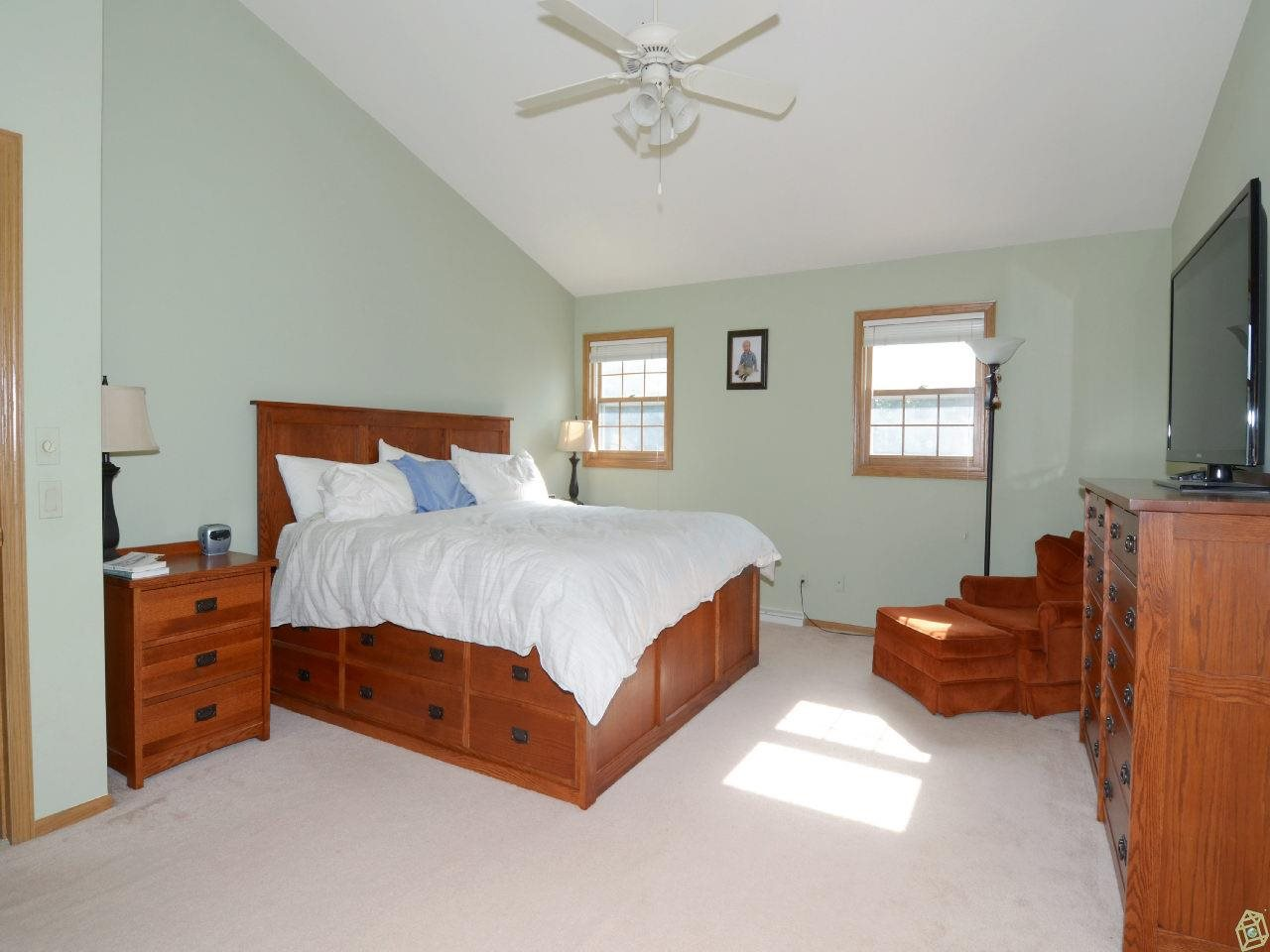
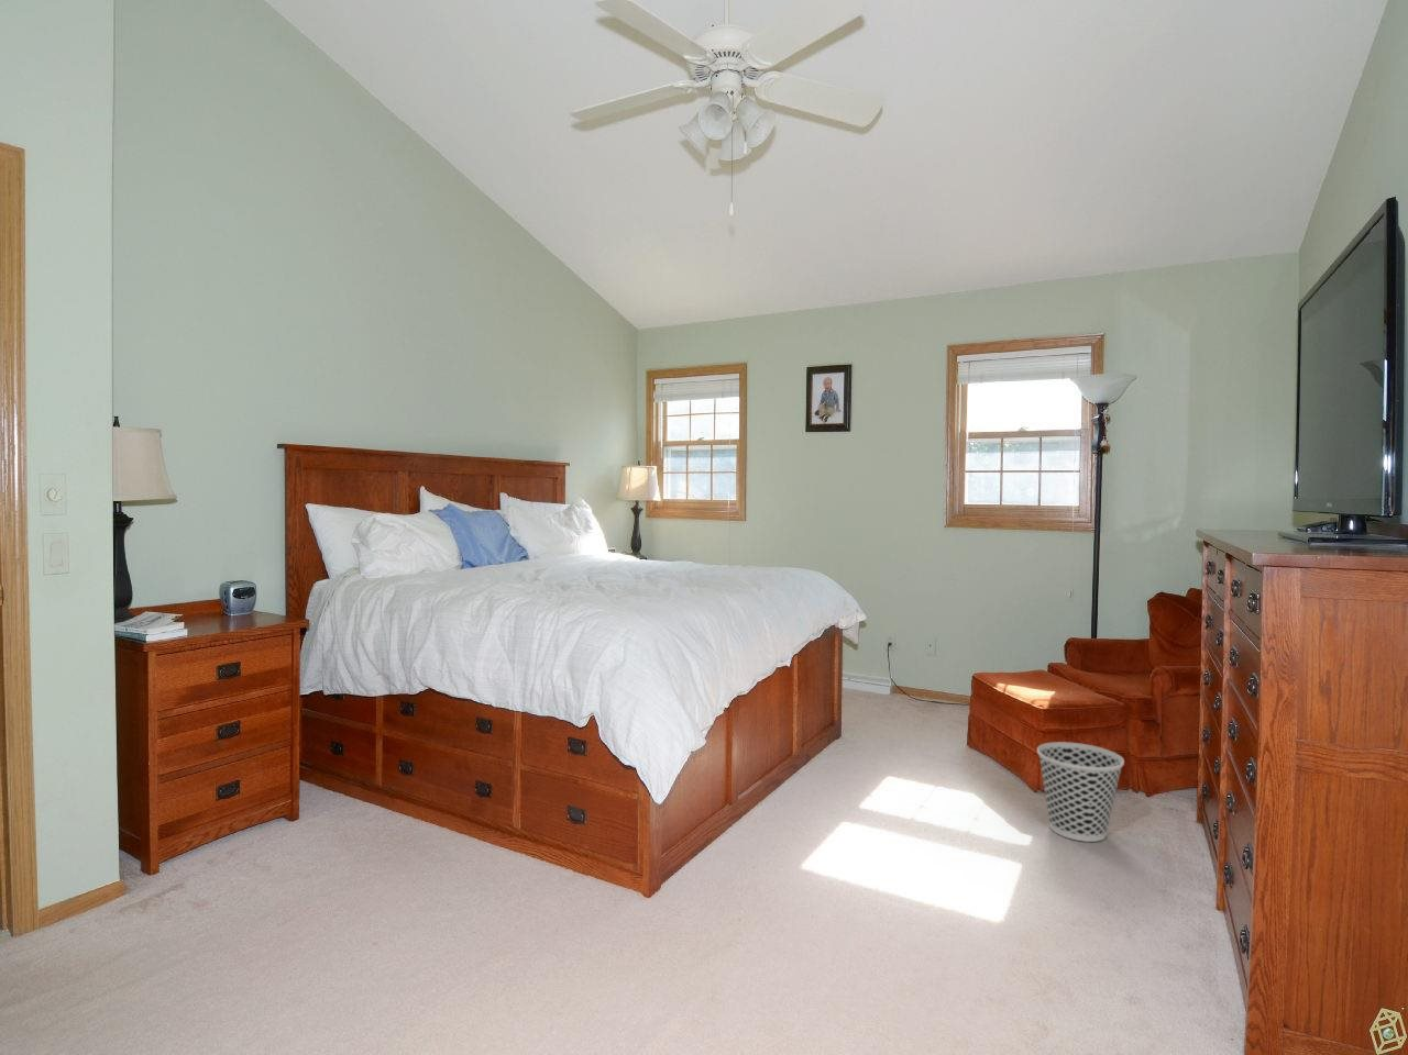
+ wastebasket [1037,740,1125,843]
